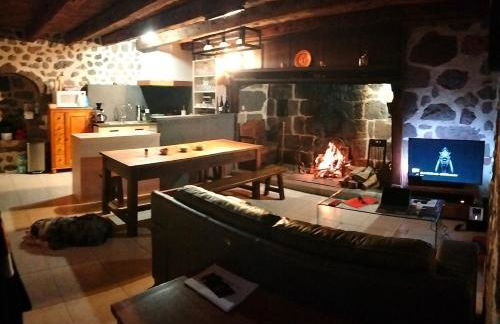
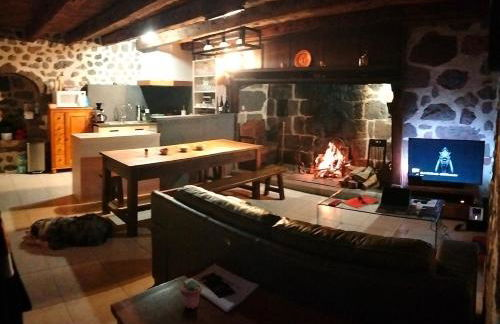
+ potted succulent [180,279,203,310]
